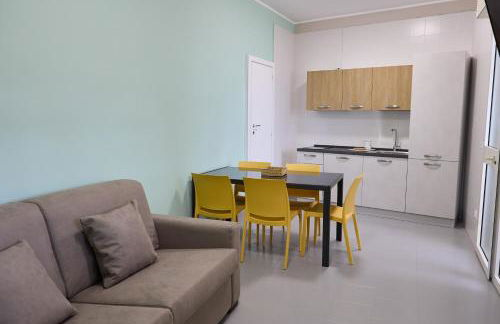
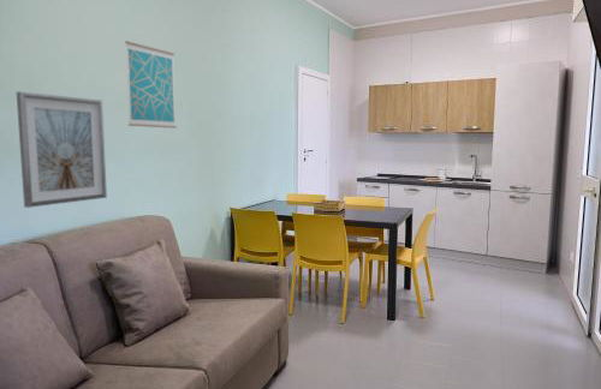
+ picture frame [16,90,108,209]
+ wall art [124,40,178,130]
